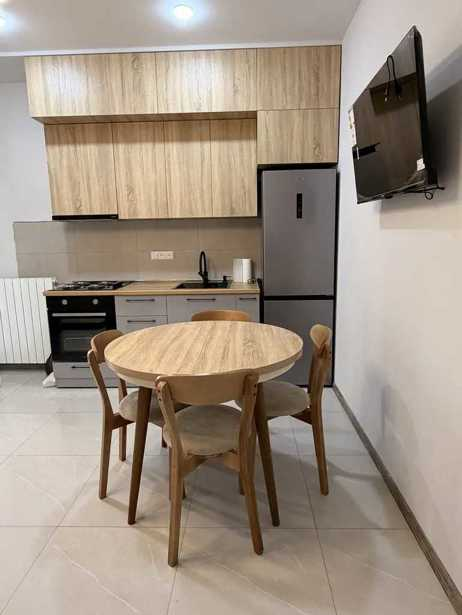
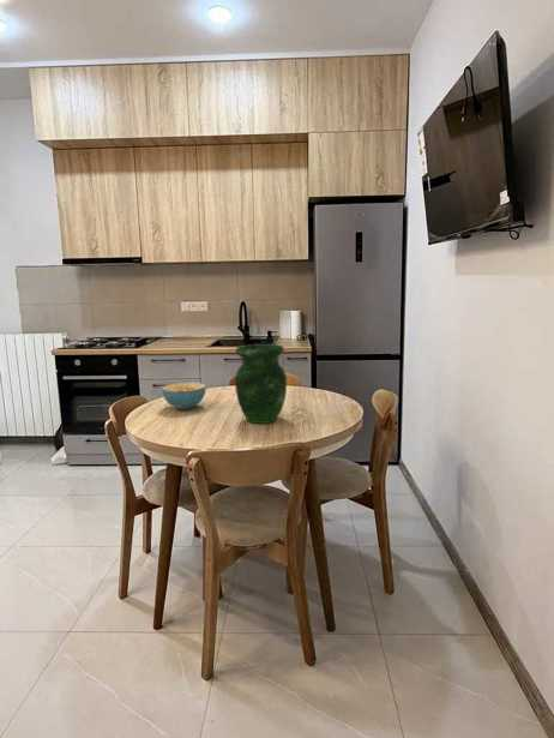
+ cereal bowl [161,382,207,410]
+ vase [234,343,288,425]
